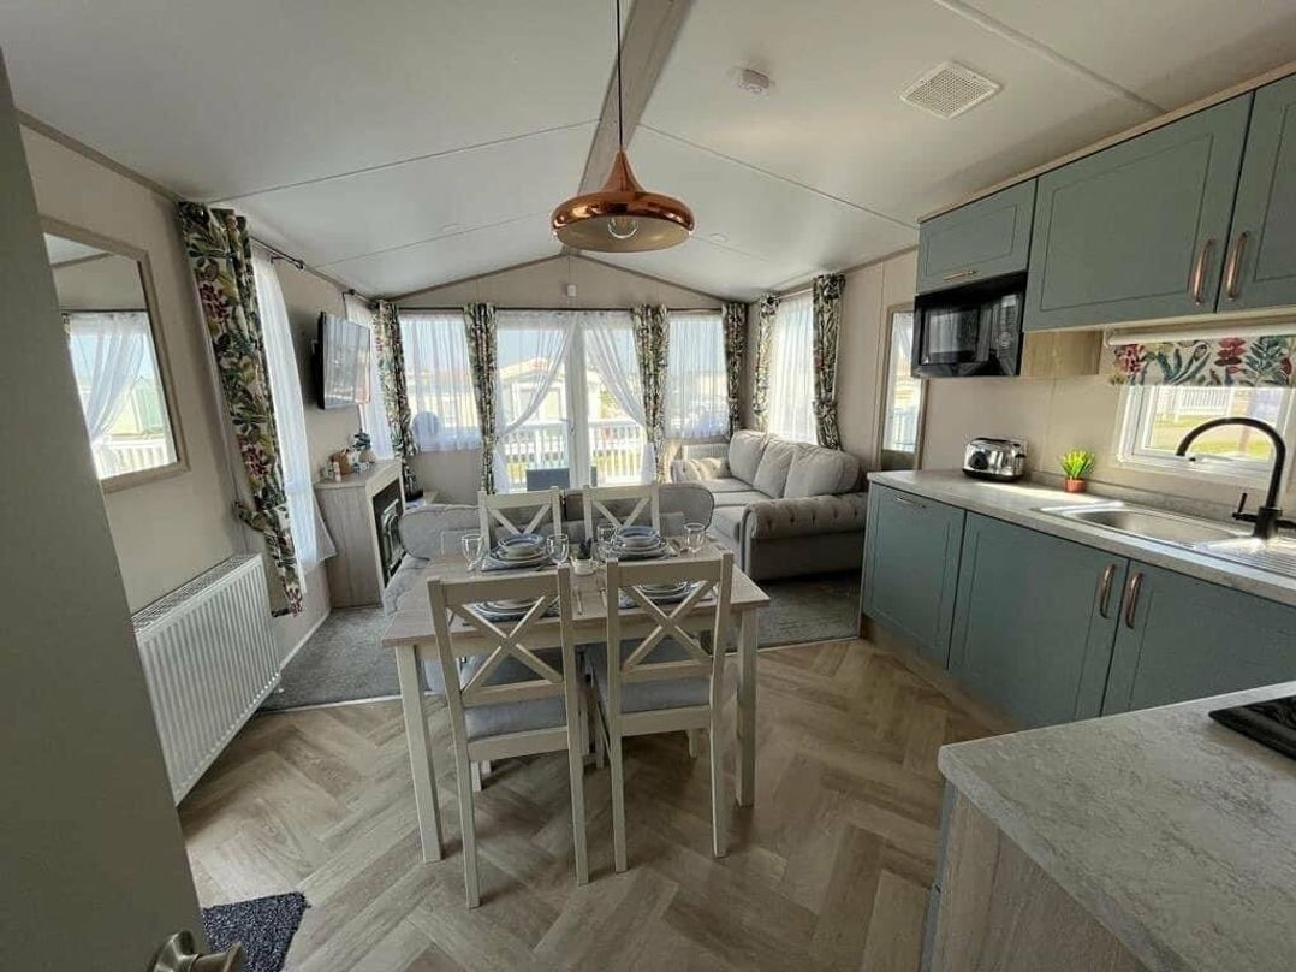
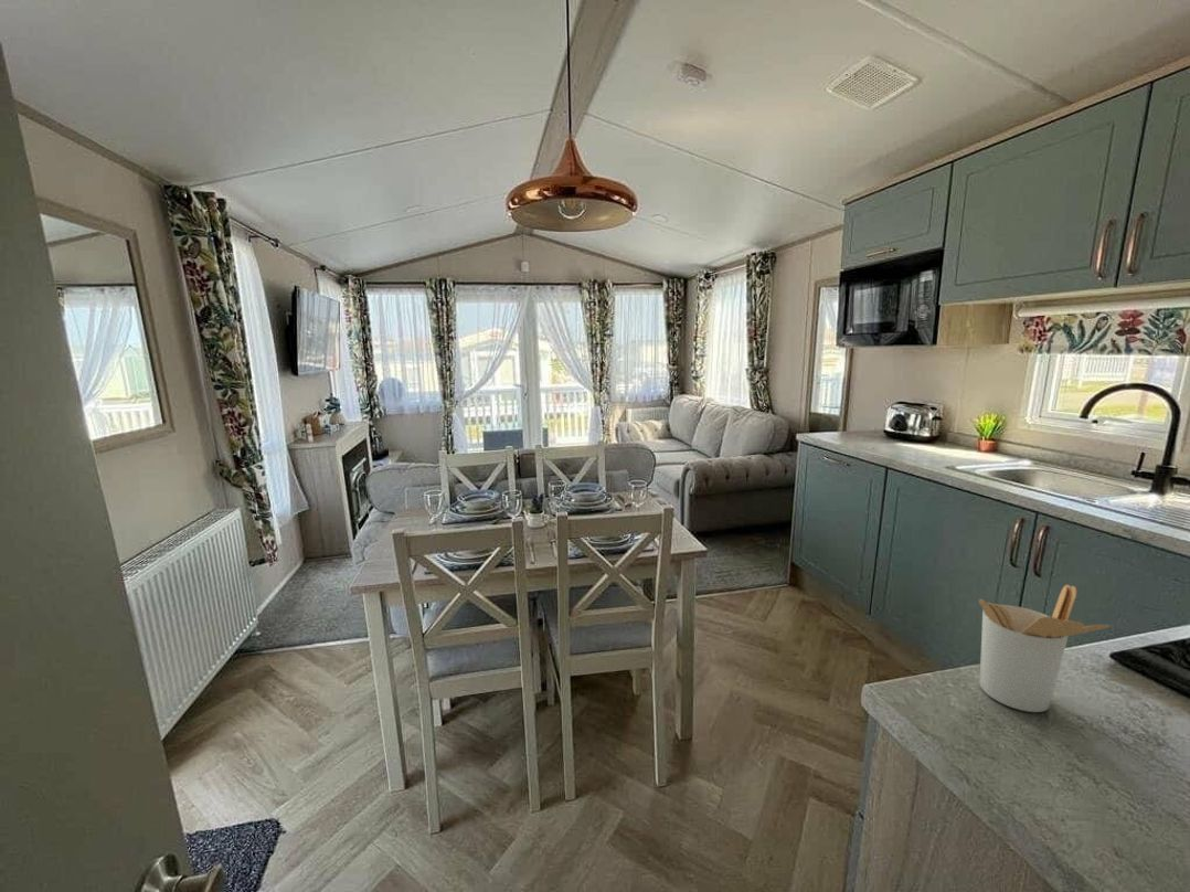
+ utensil holder [978,584,1112,713]
